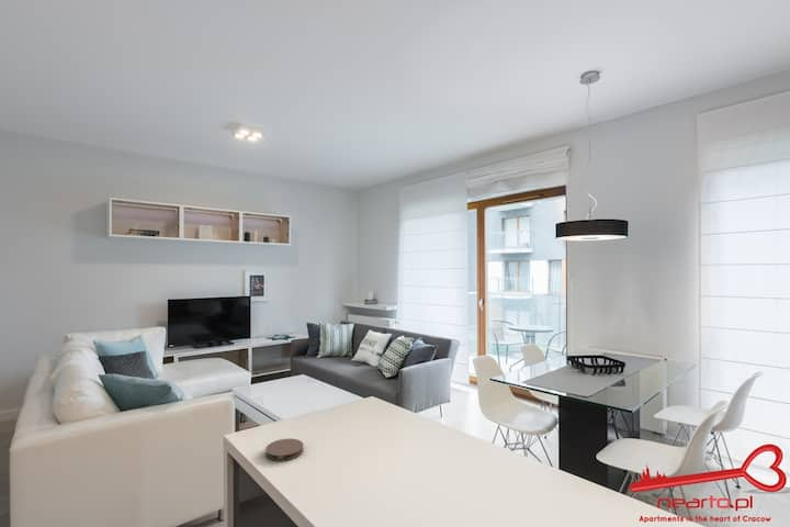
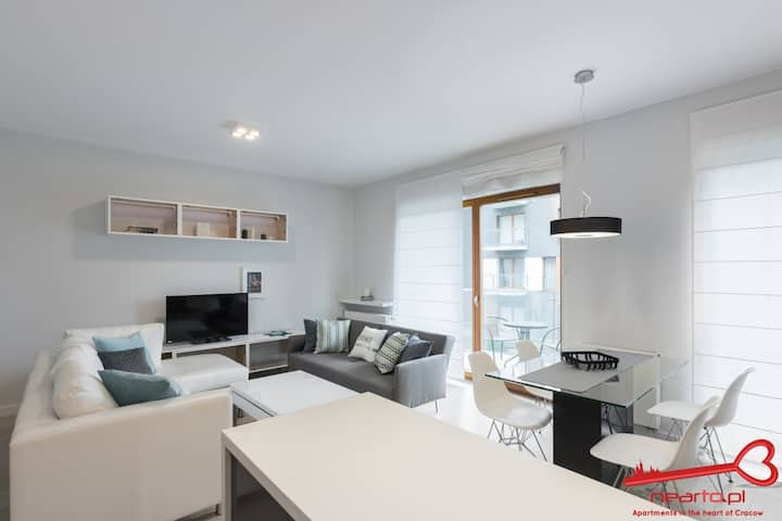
- coaster [264,438,305,462]
